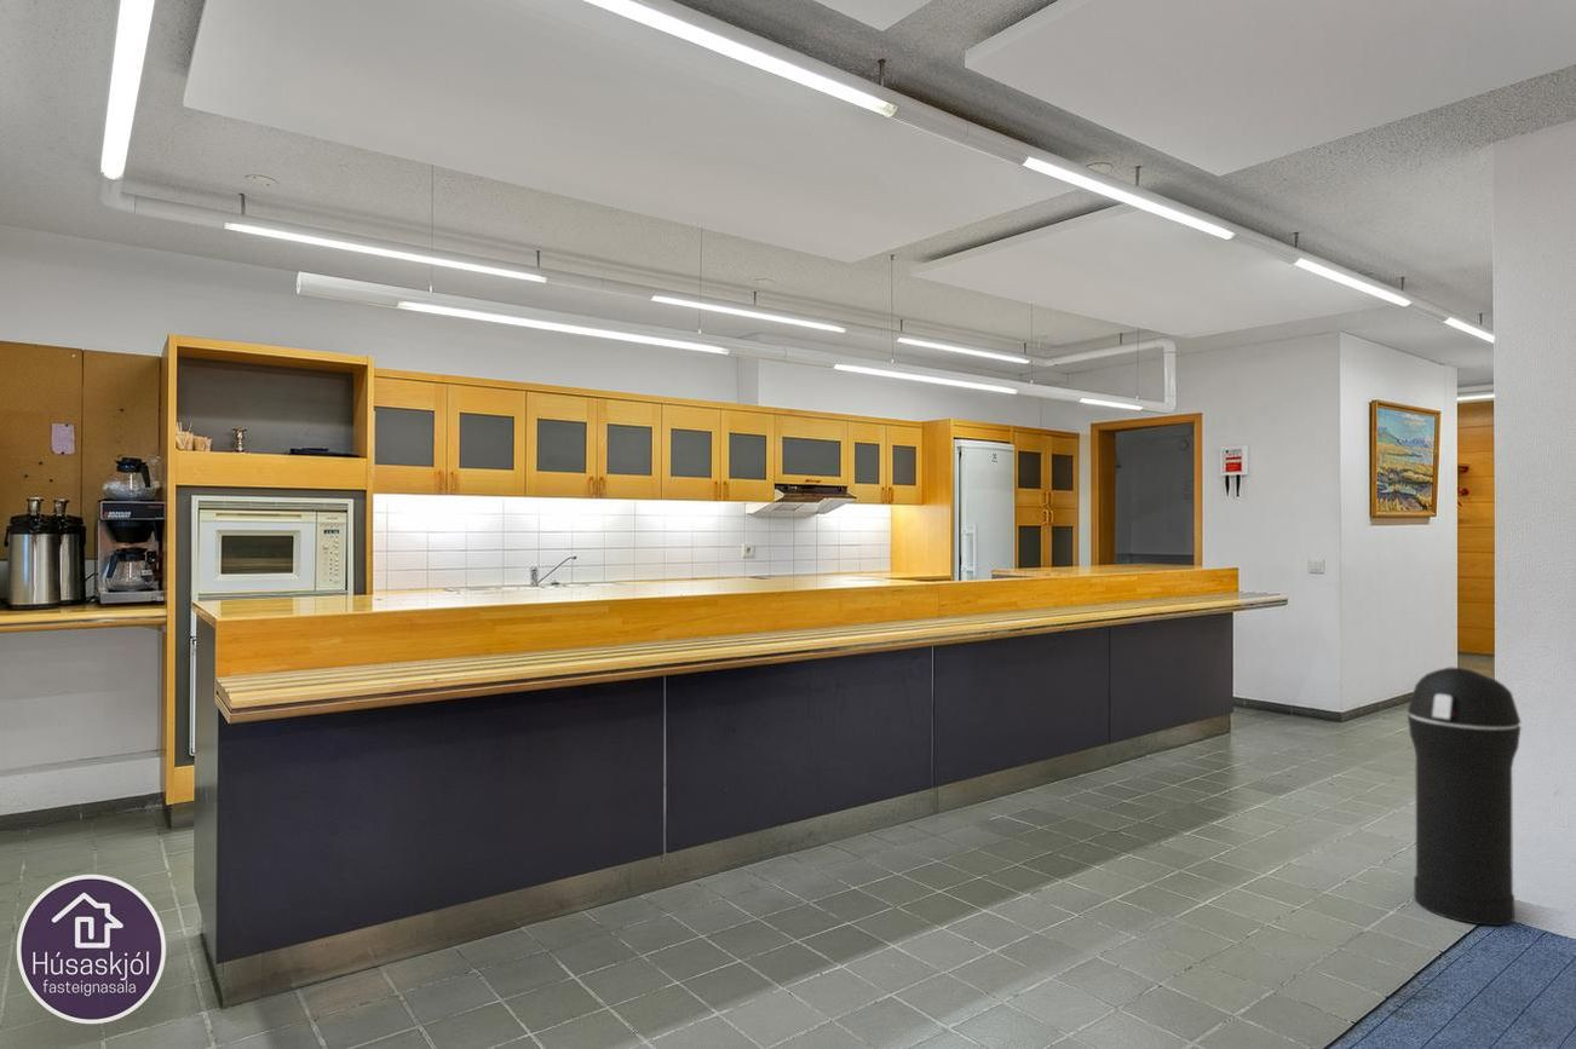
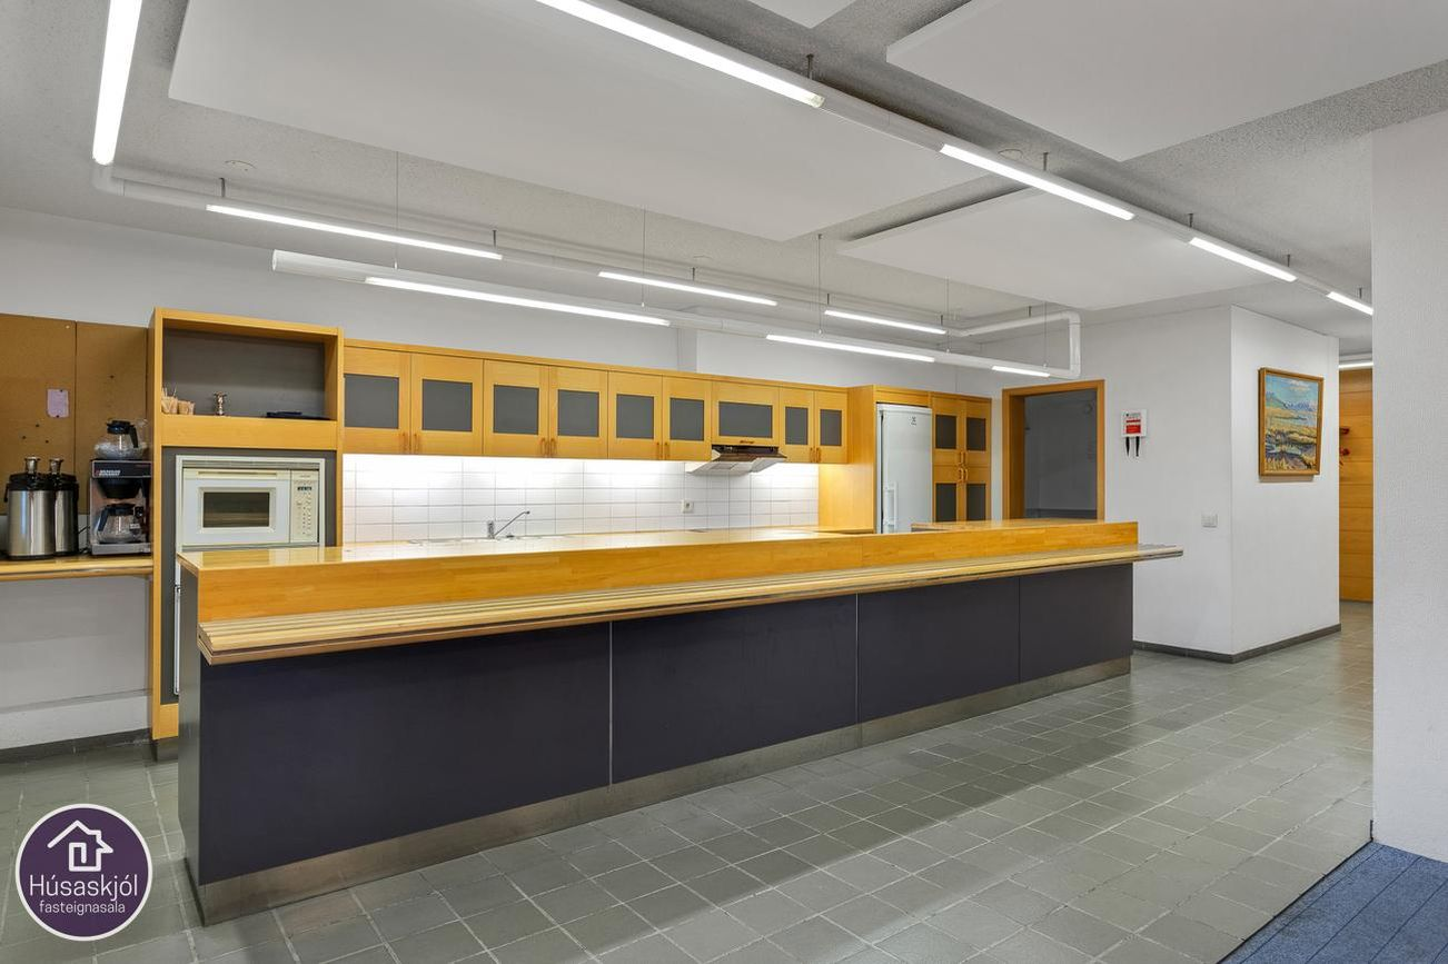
- trash can [1407,667,1523,927]
